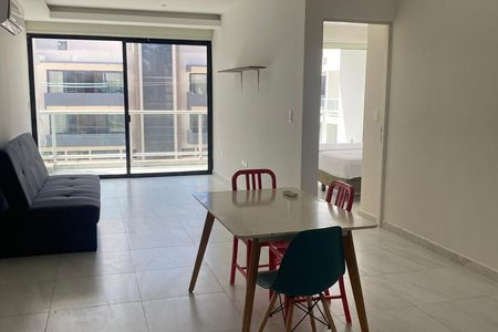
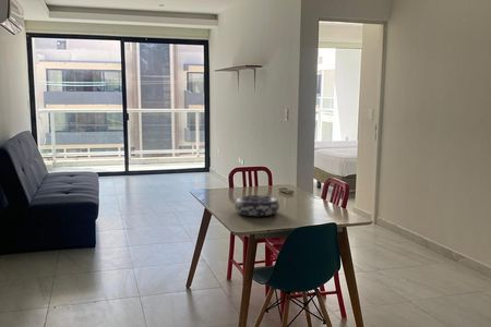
+ decorative bowl [233,194,280,217]
